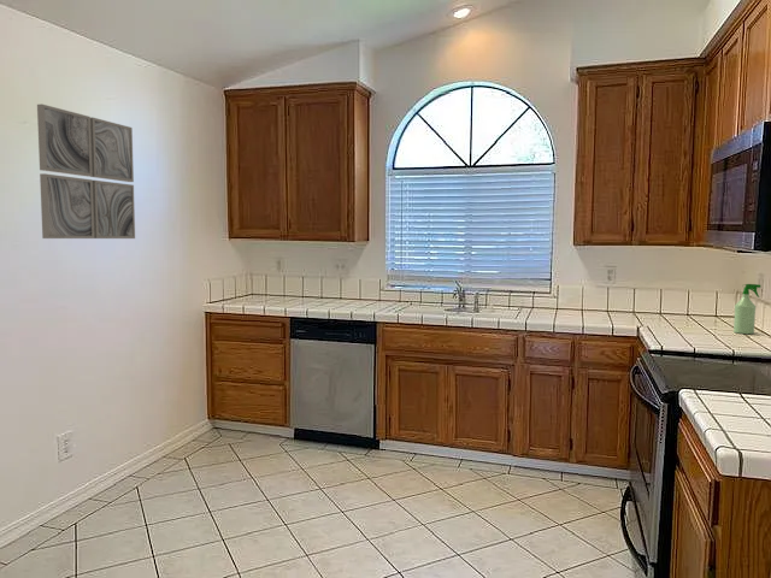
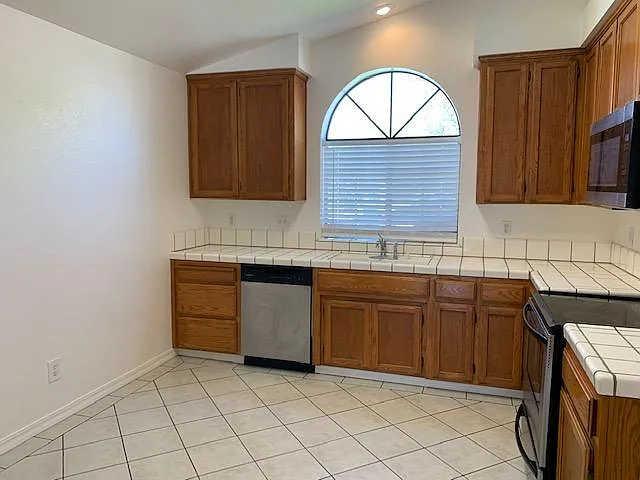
- spray bottle [732,283,761,335]
- wall art [36,104,136,240]
